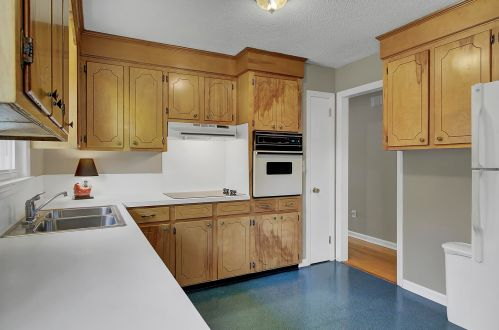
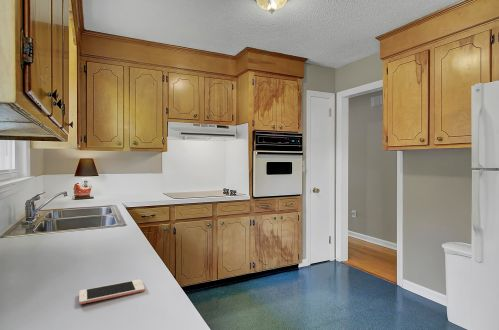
+ cell phone [78,278,146,305]
